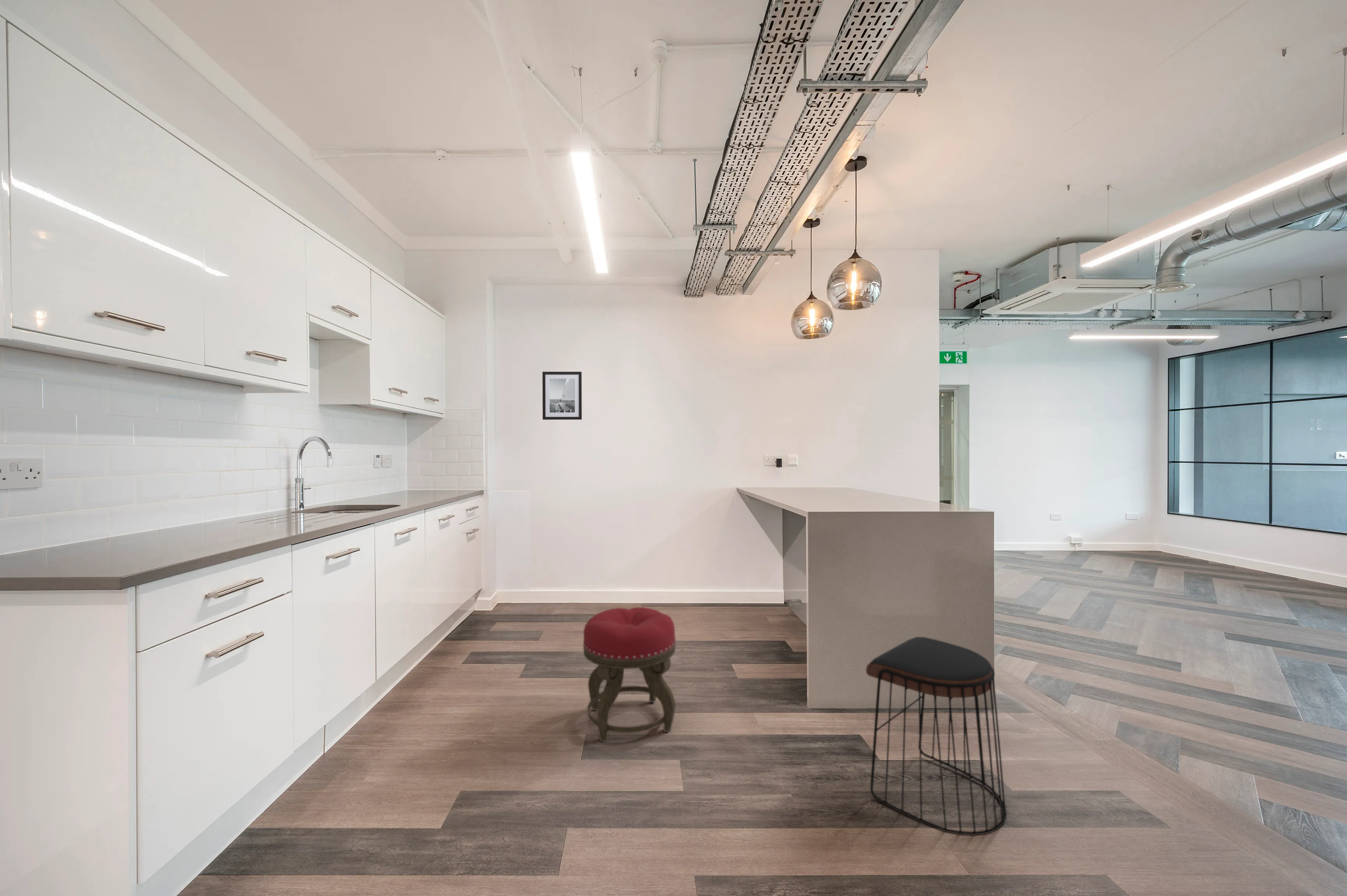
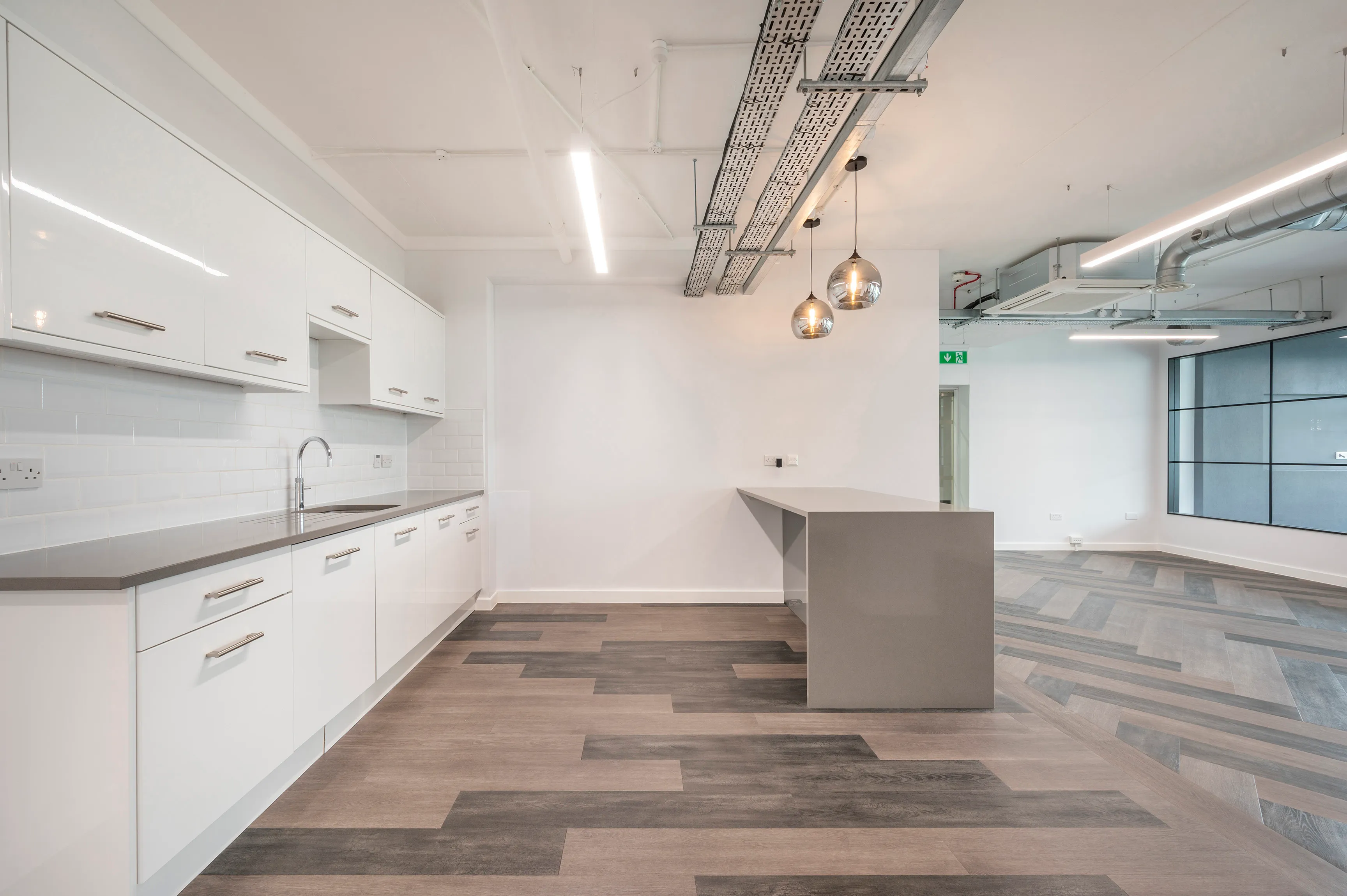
- stool [866,636,1007,836]
- stool [583,607,676,742]
- wall art [542,371,582,420]
